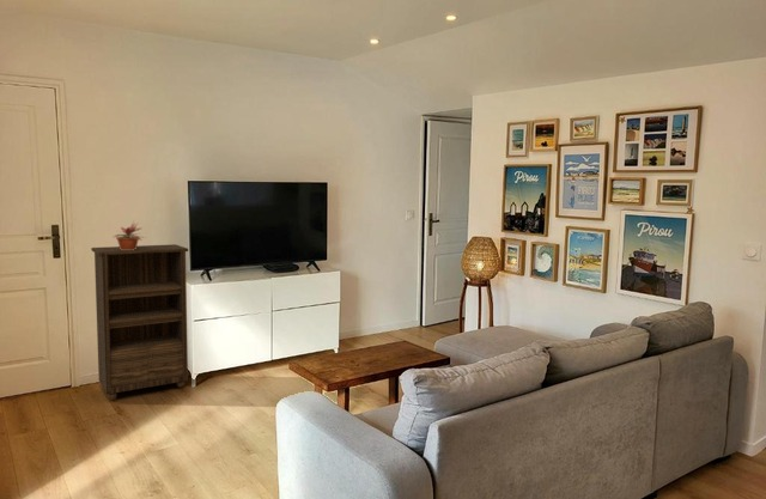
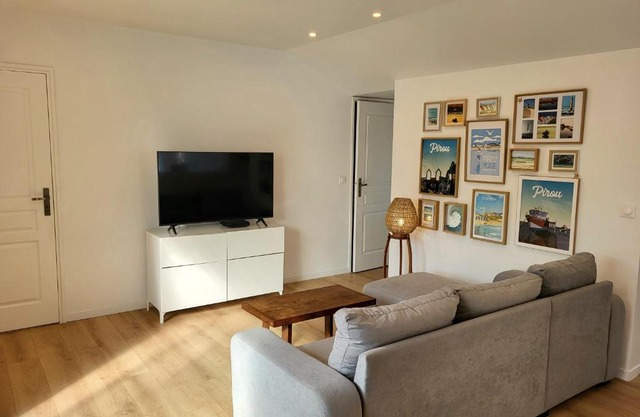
- potted plant [111,218,147,250]
- bookshelf [90,243,189,401]
